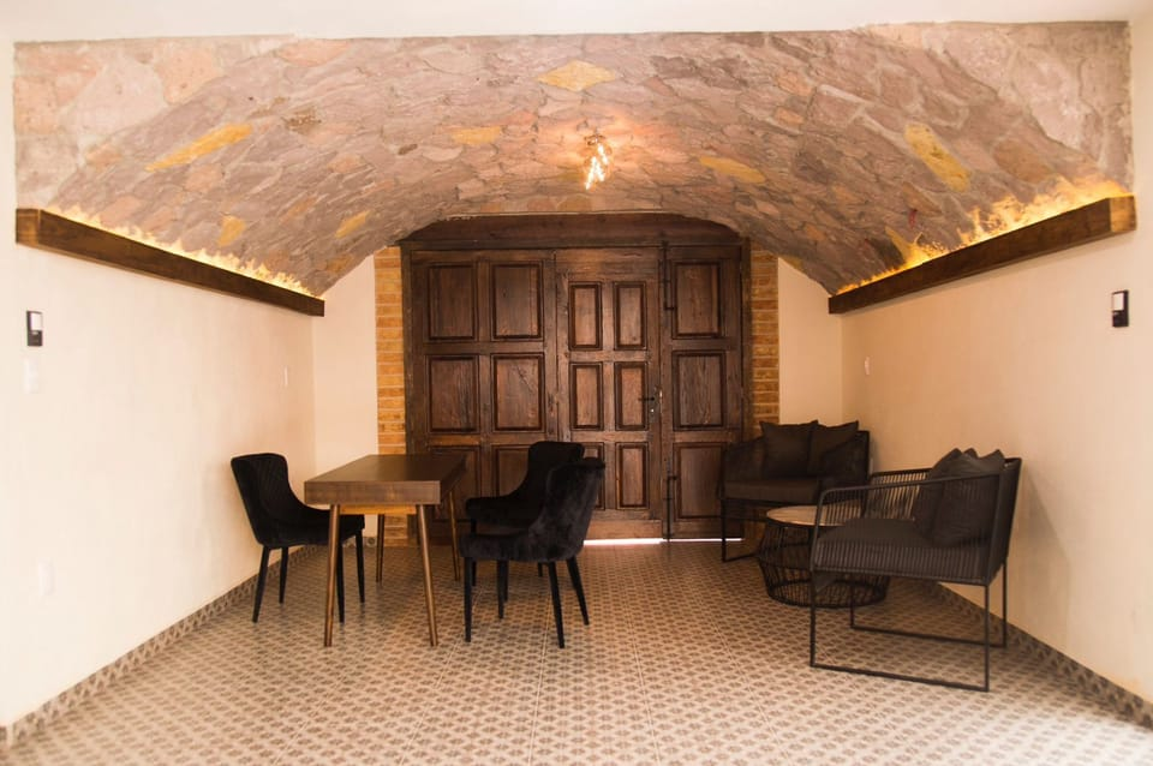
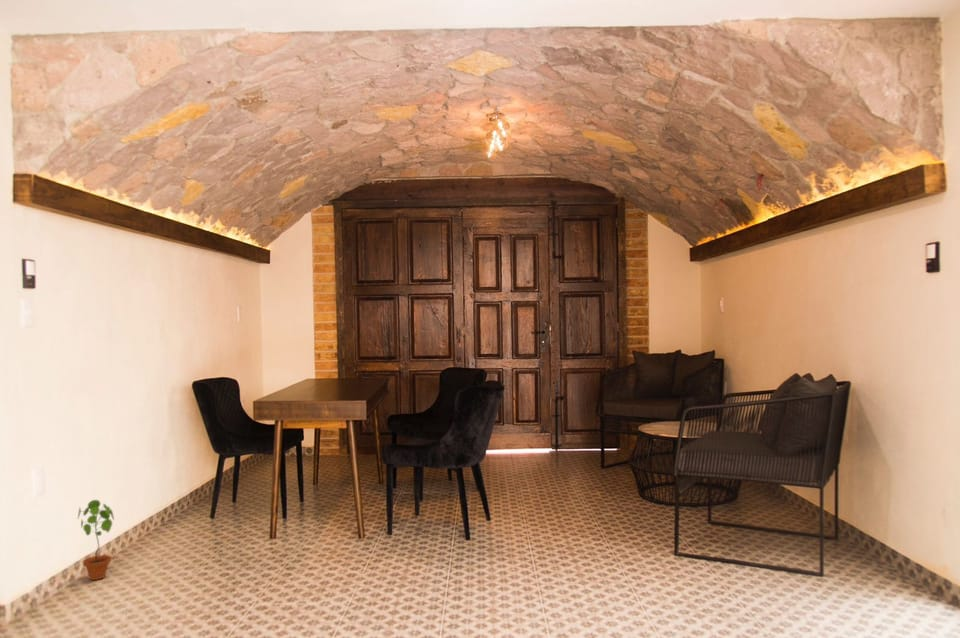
+ potted plant [77,499,115,581]
